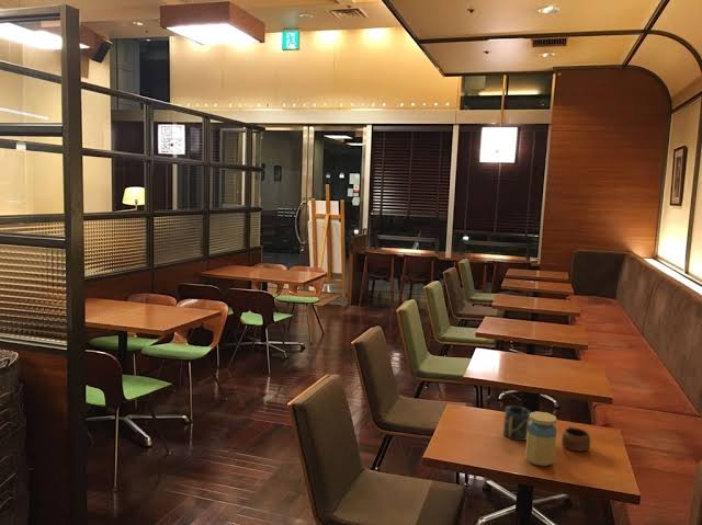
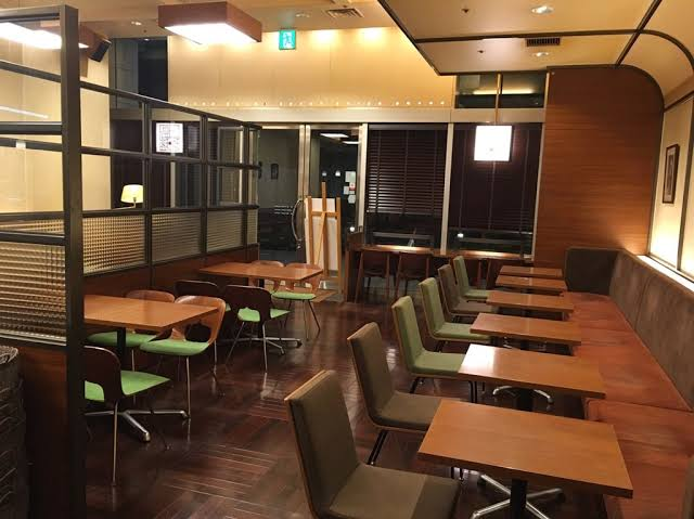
- cup [502,406,532,442]
- cup [561,424,591,453]
- jar [524,410,557,467]
